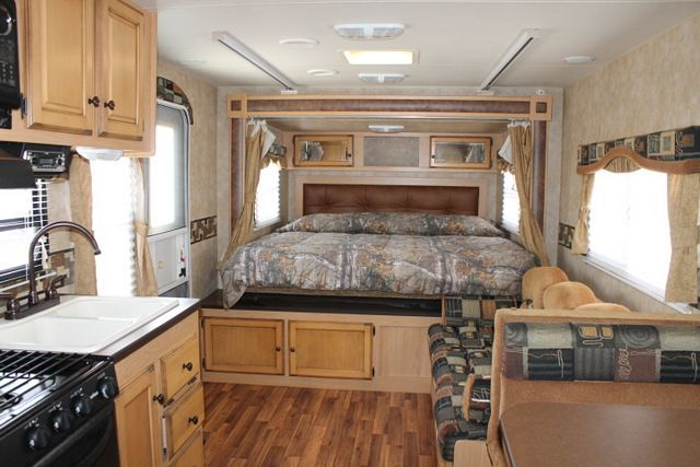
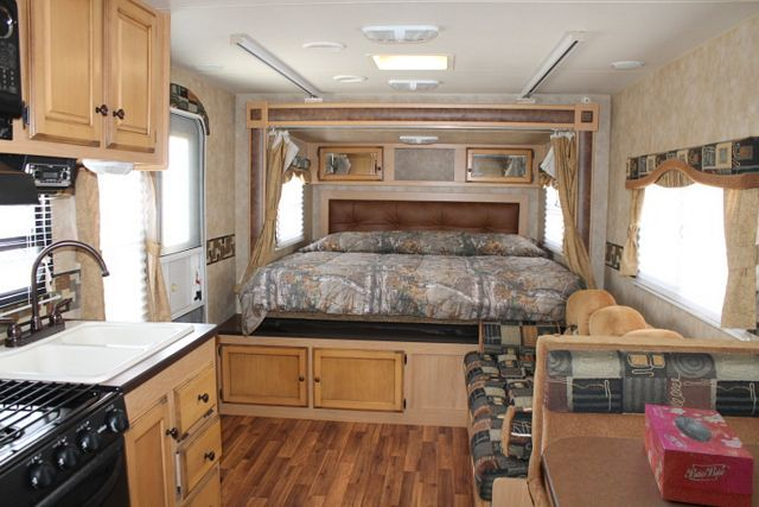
+ tissue box [643,404,755,507]
